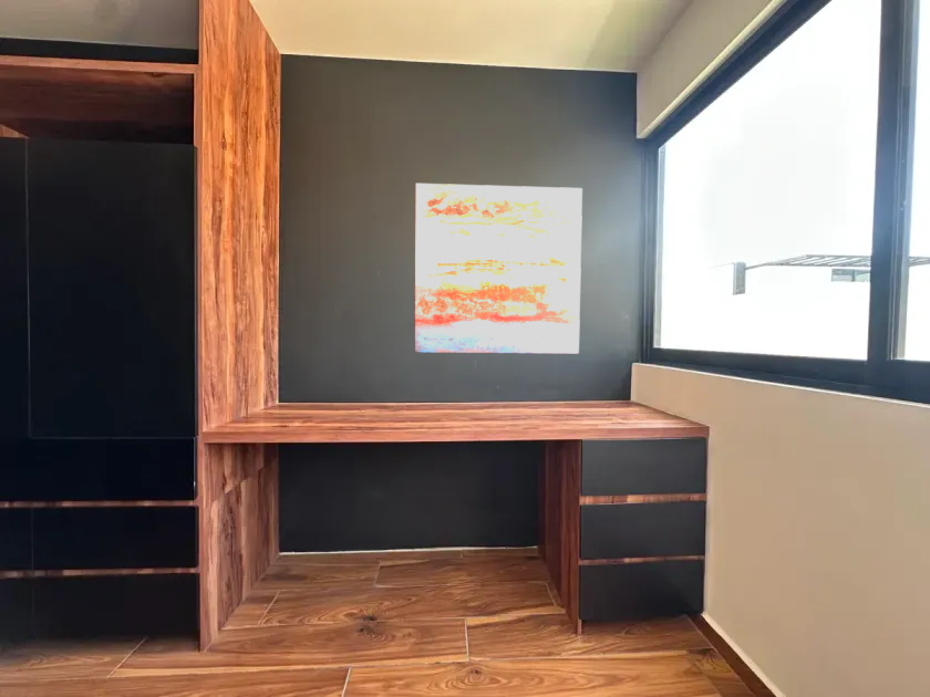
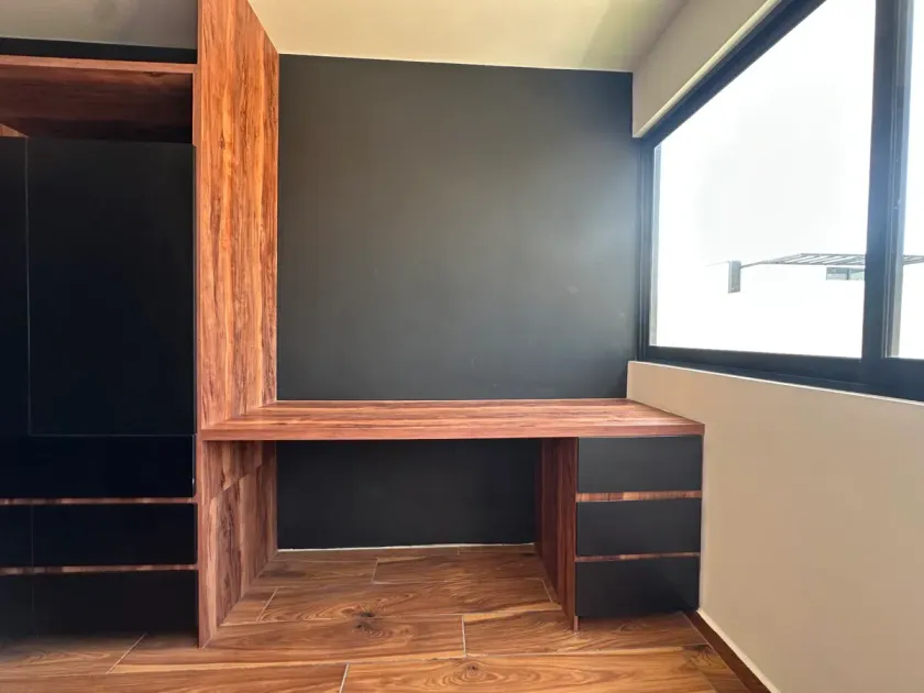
- wall art [413,183,583,355]
